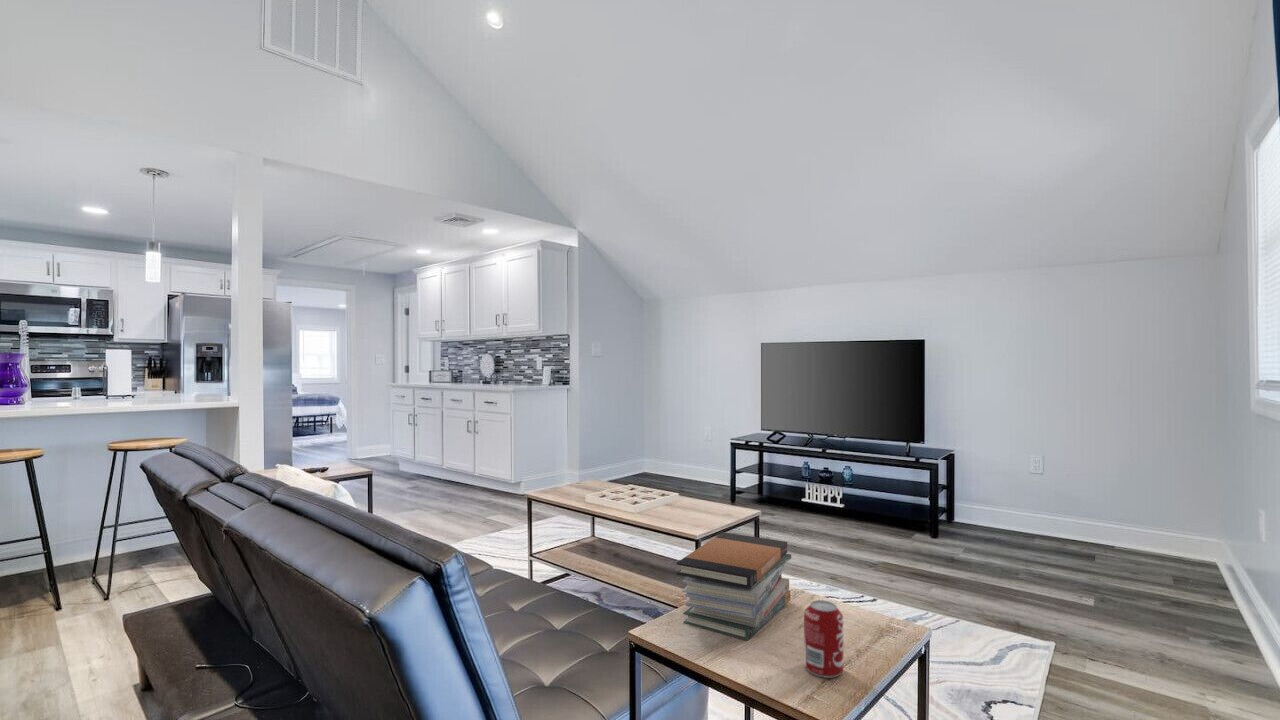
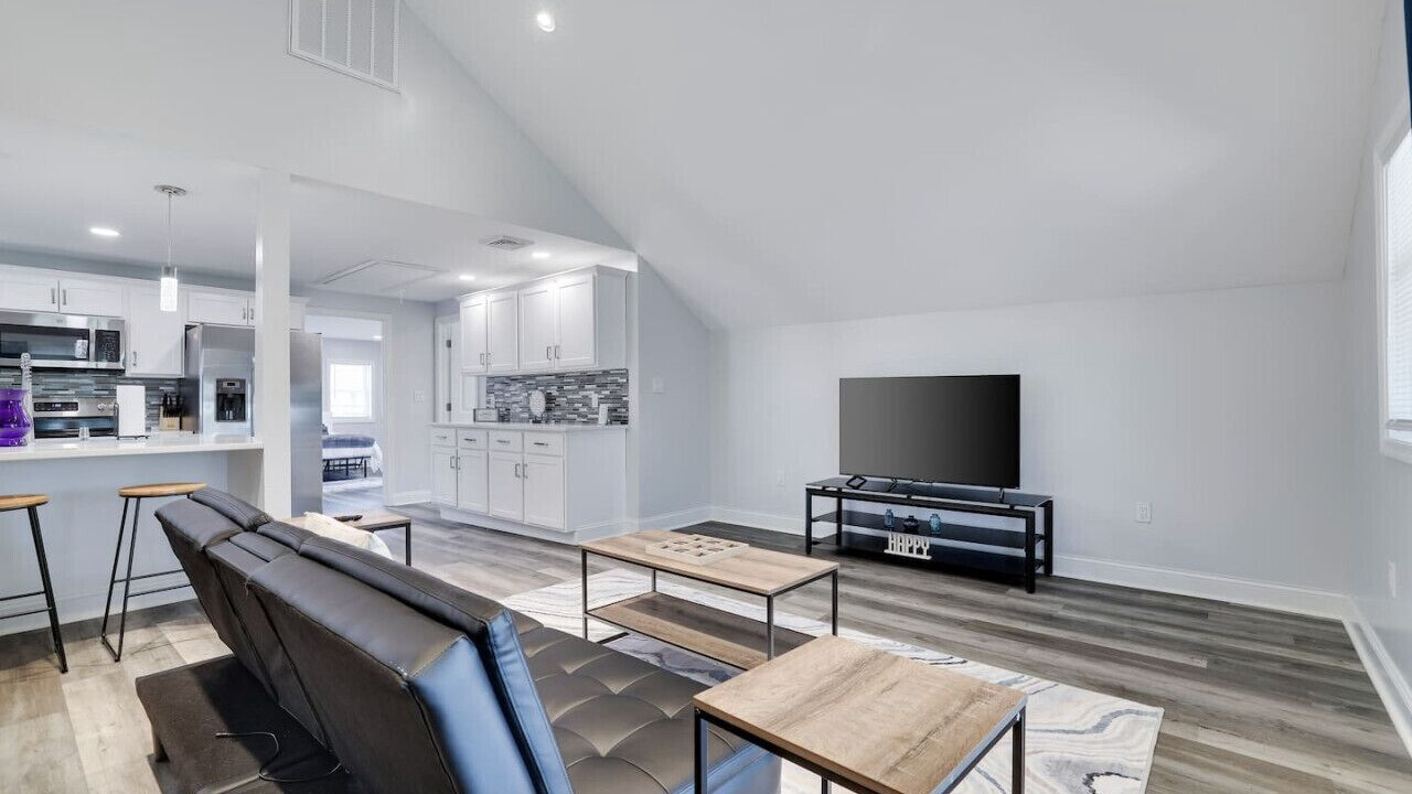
- beverage can [803,599,844,679]
- book stack [675,531,792,642]
